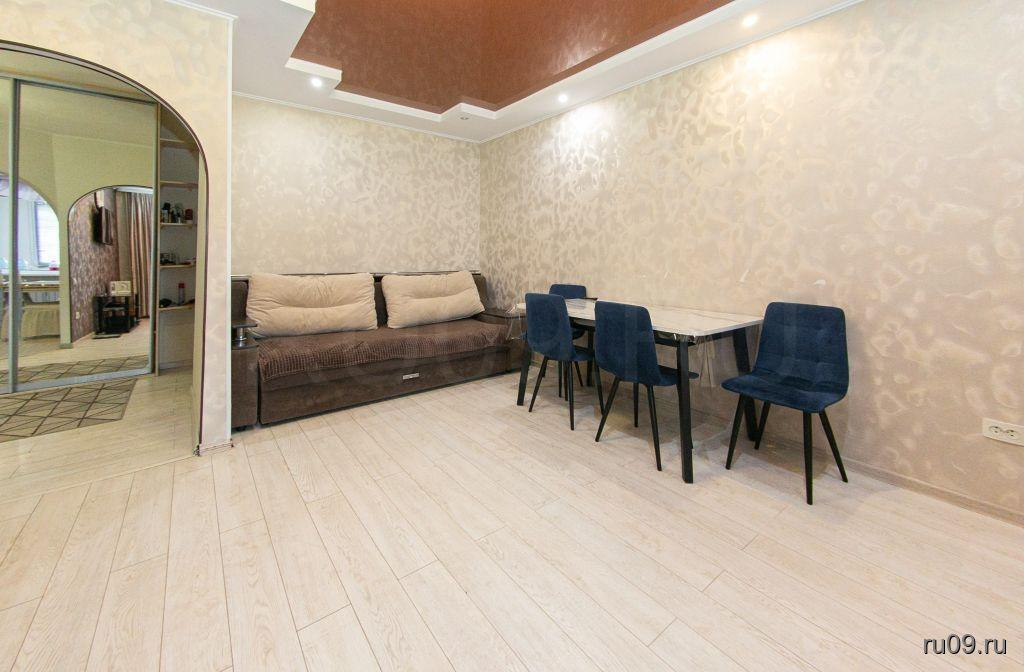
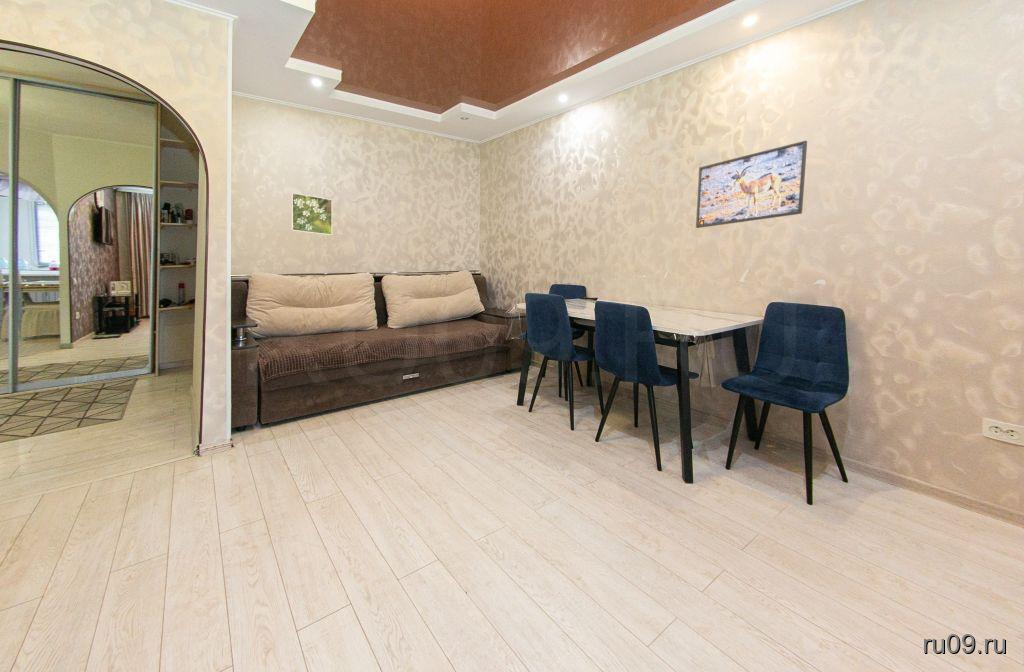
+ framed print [291,192,333,236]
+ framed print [695,139,808,229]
